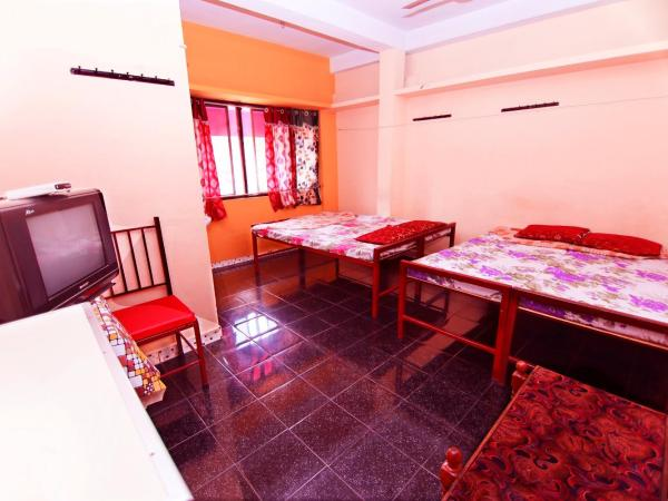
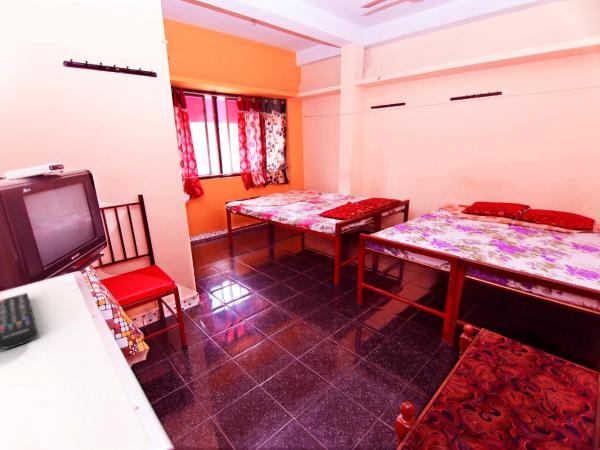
+ remote control [0,292,38,350]
